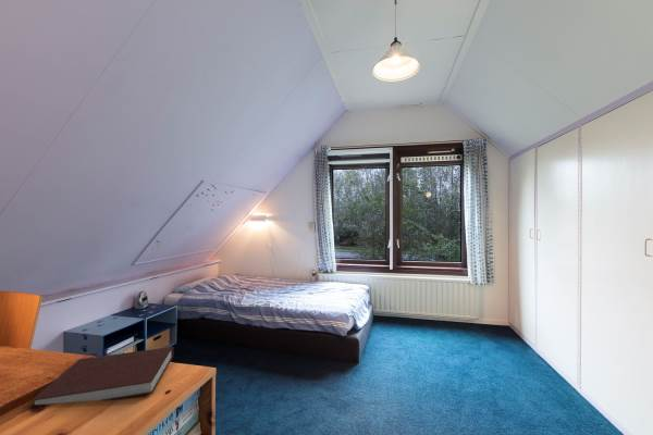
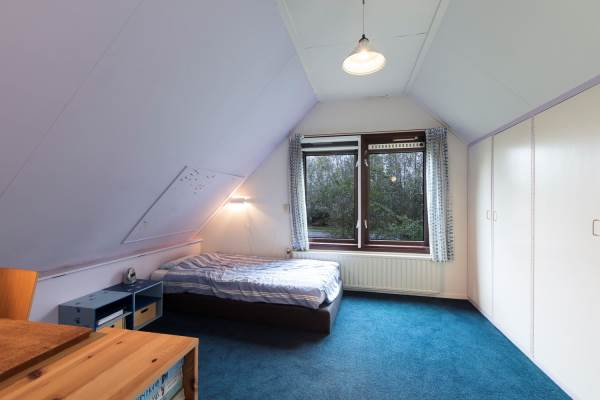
- notebook [30,346,174,406]
